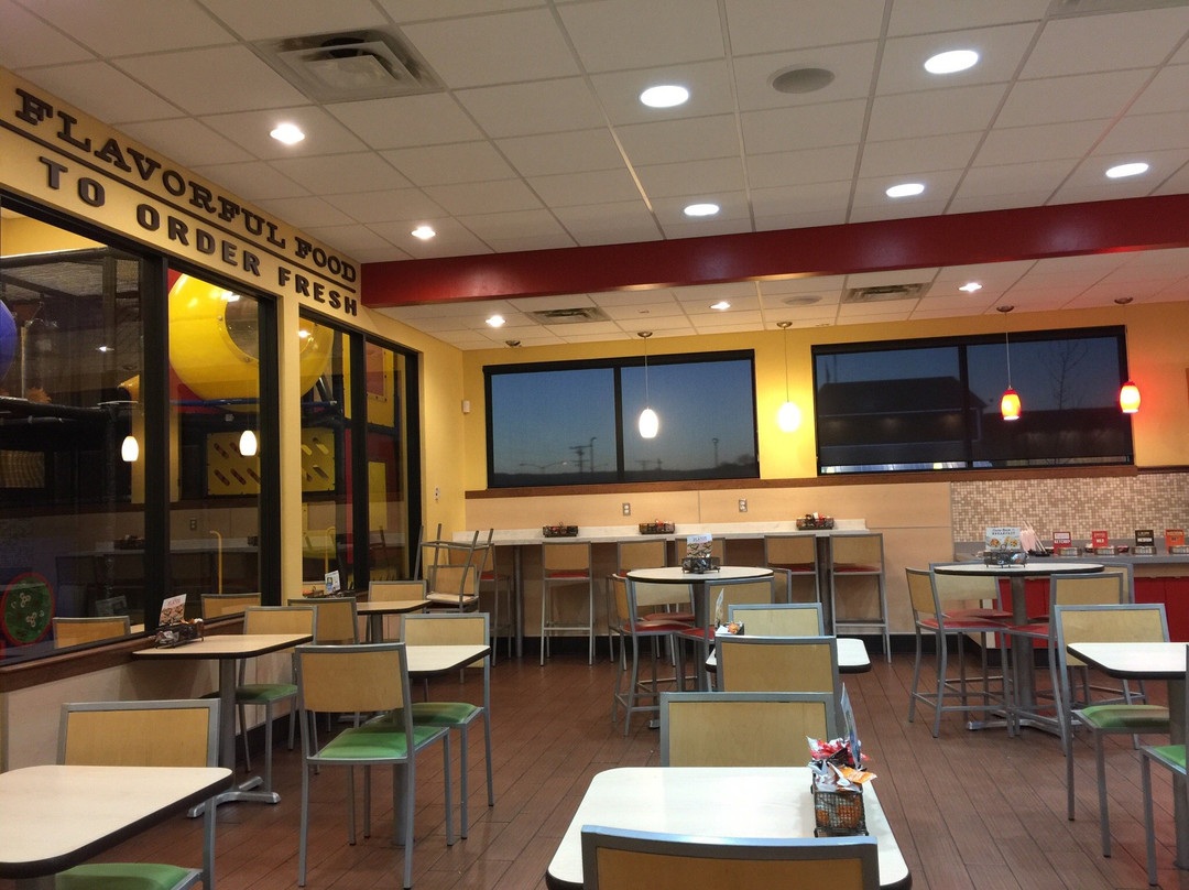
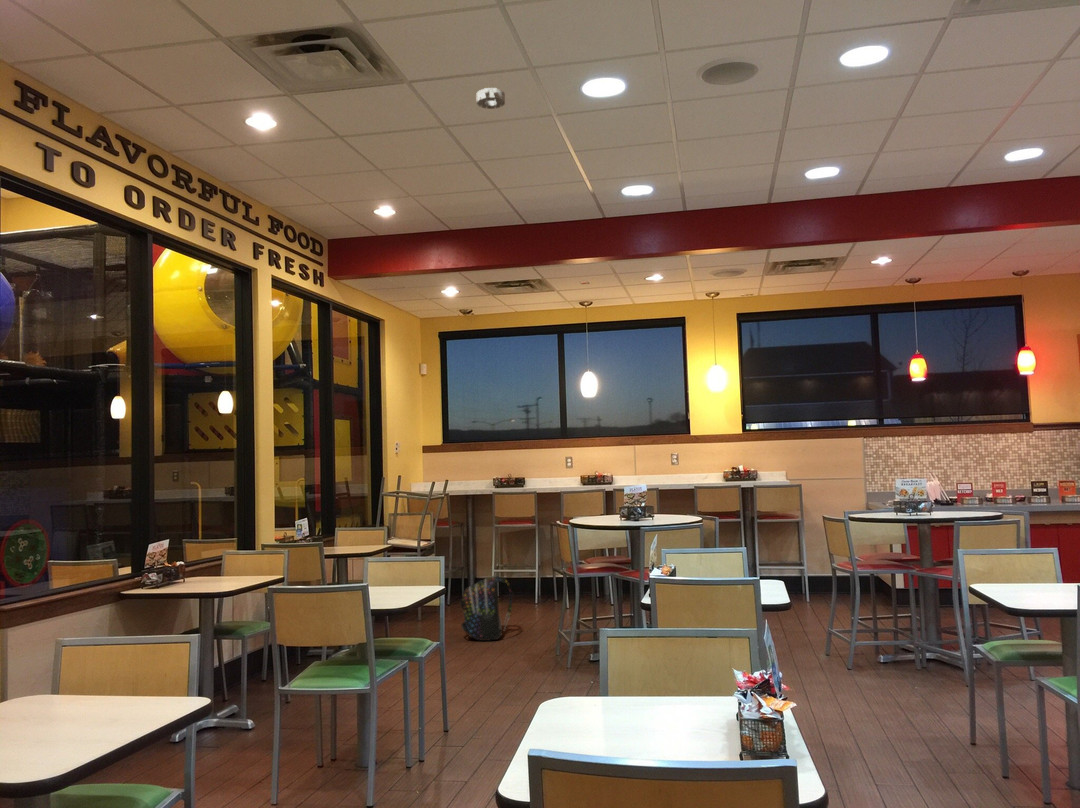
+ smoke detector [475,87,506,110]
+ backpack [458,575,515,642]
